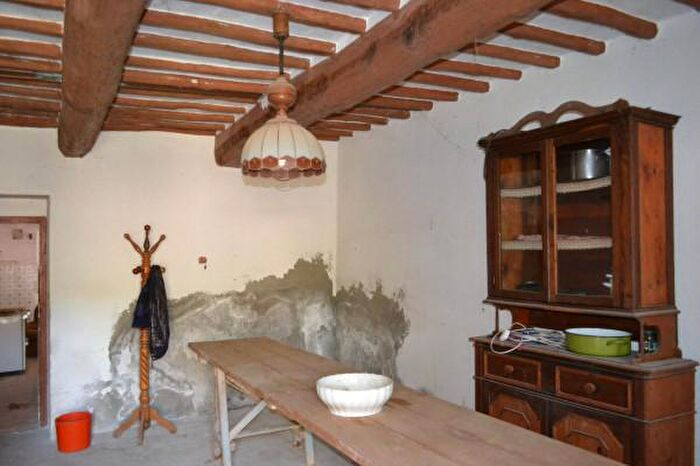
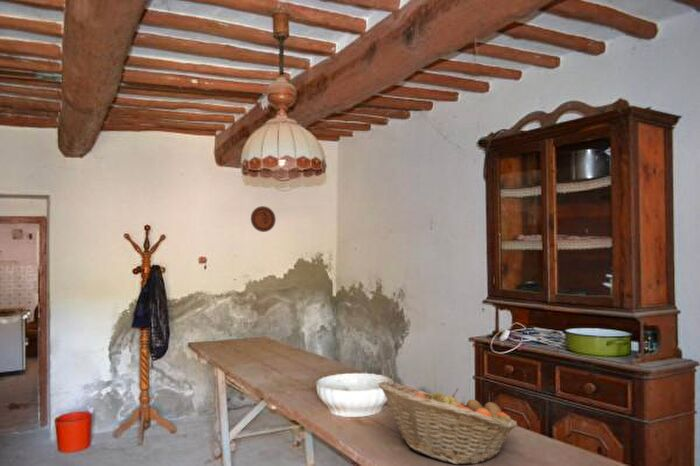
+ decorative plate [250,205,277,233]
+ fruit basket [377,380,518,465]
